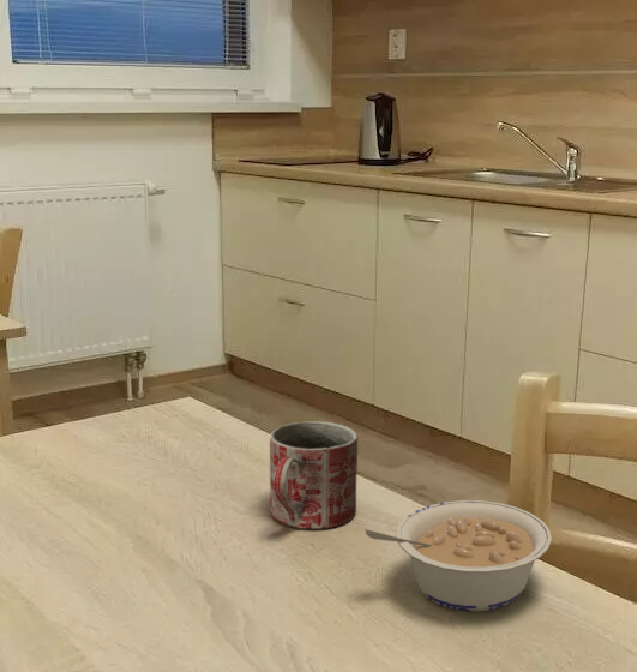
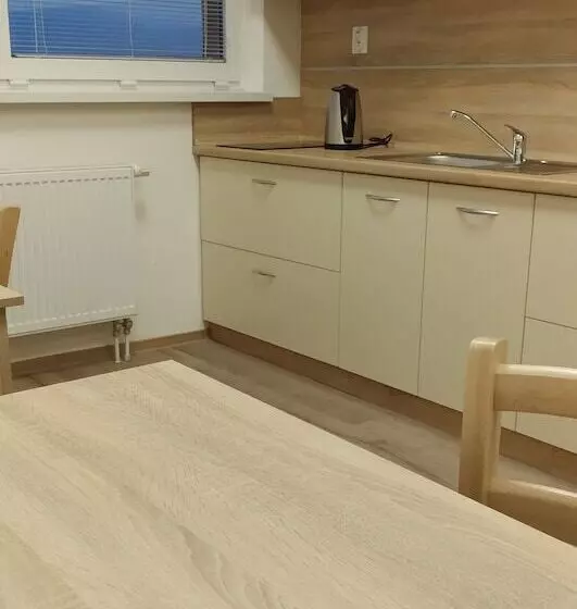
- legume [365,499,553,612]
- mug [269,420,359,530]
